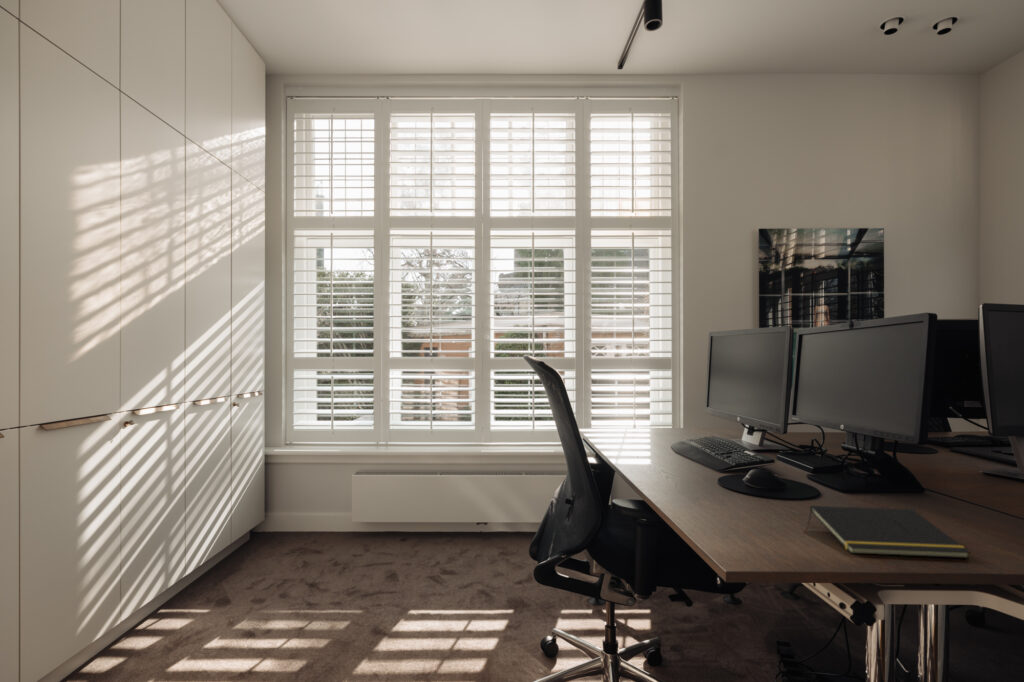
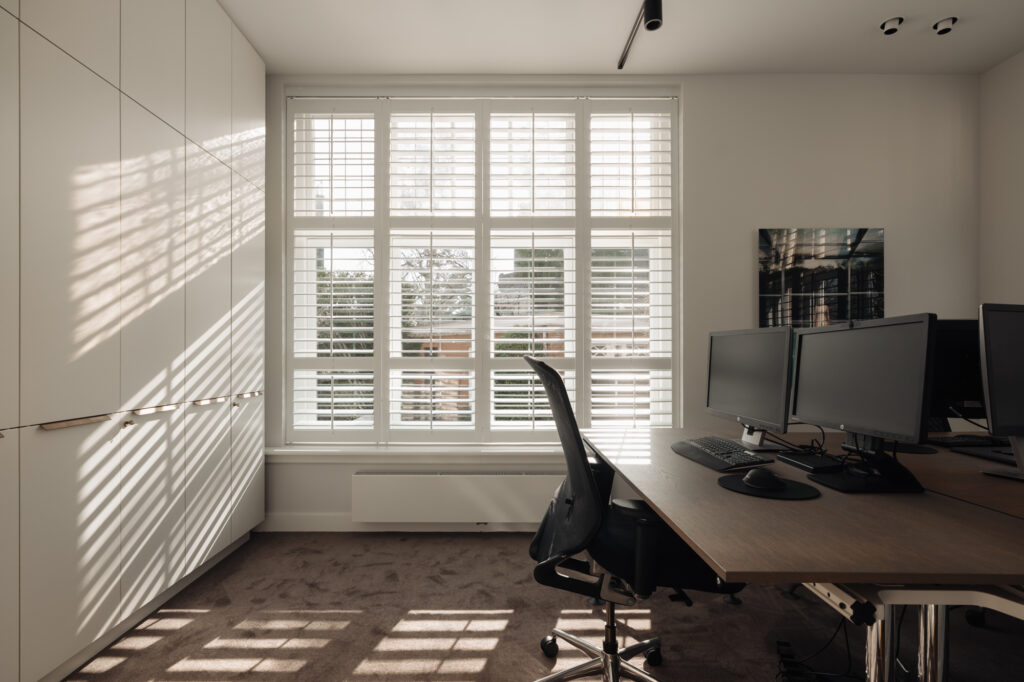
- notepad [807,505,971,559]
